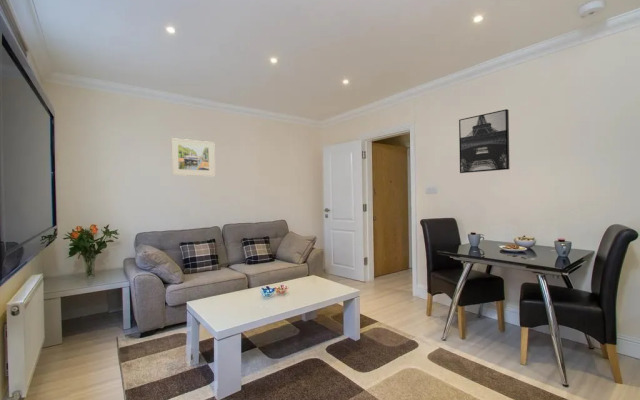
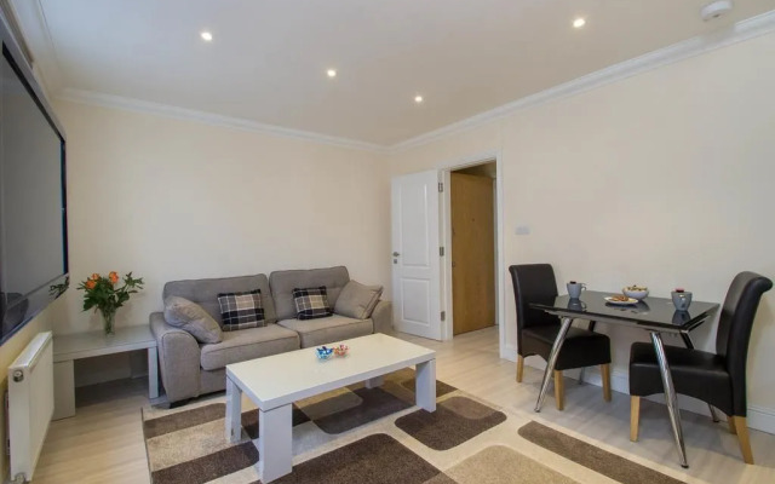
- wall art [458,108,510,174]
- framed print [170,137,216,177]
